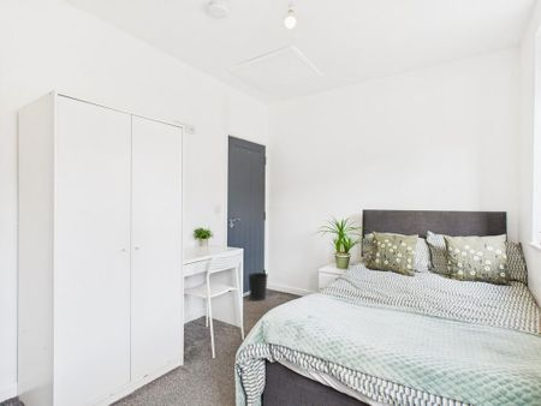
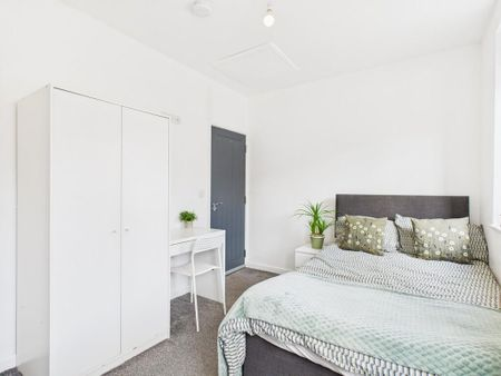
- wastebasket [246,271,269,301]
